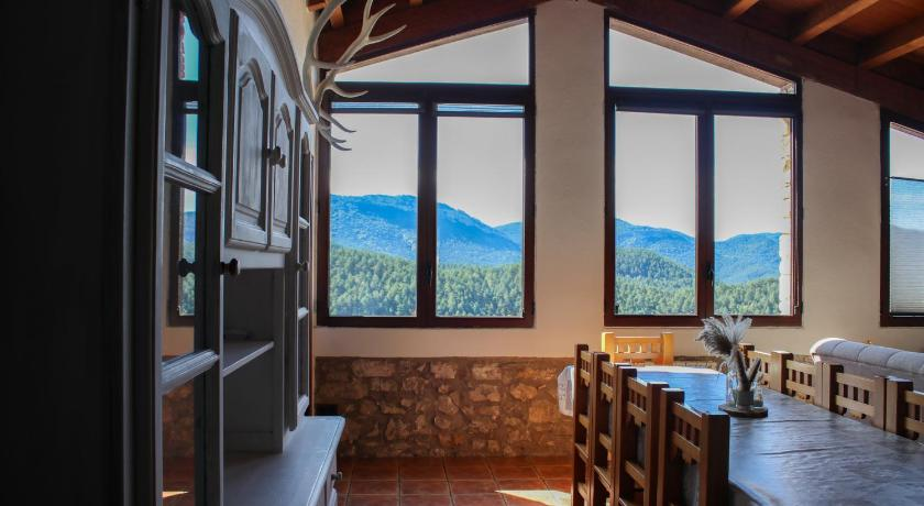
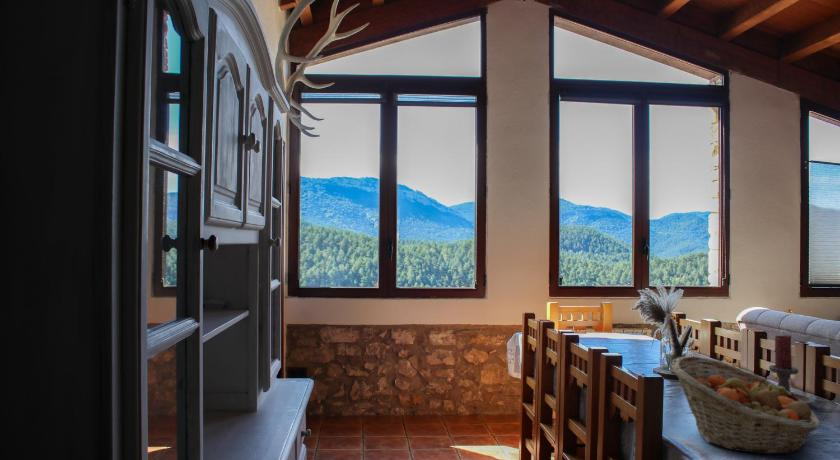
+ candle holder [768,334,814,407]
+ fruit basket [670,355,821,455]
